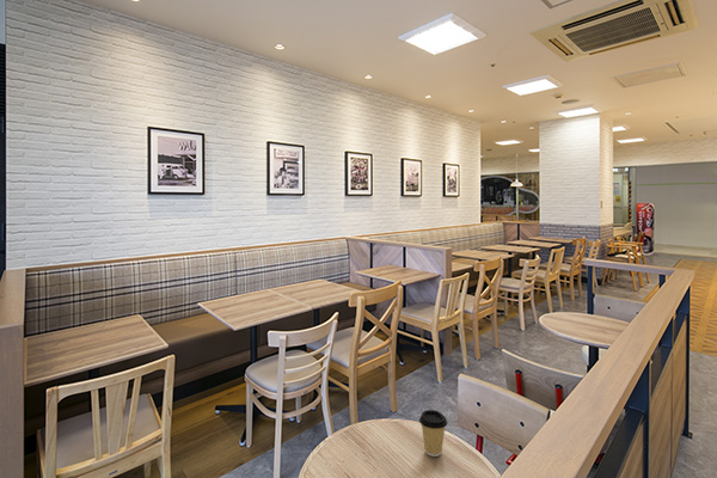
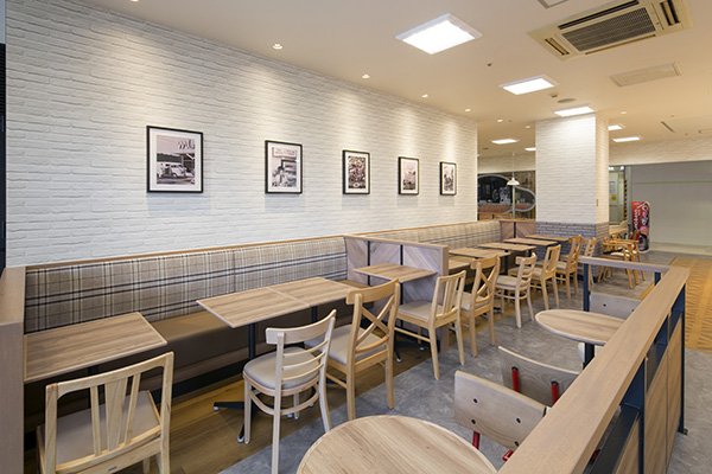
- coffee cup [418,409,448,458]
